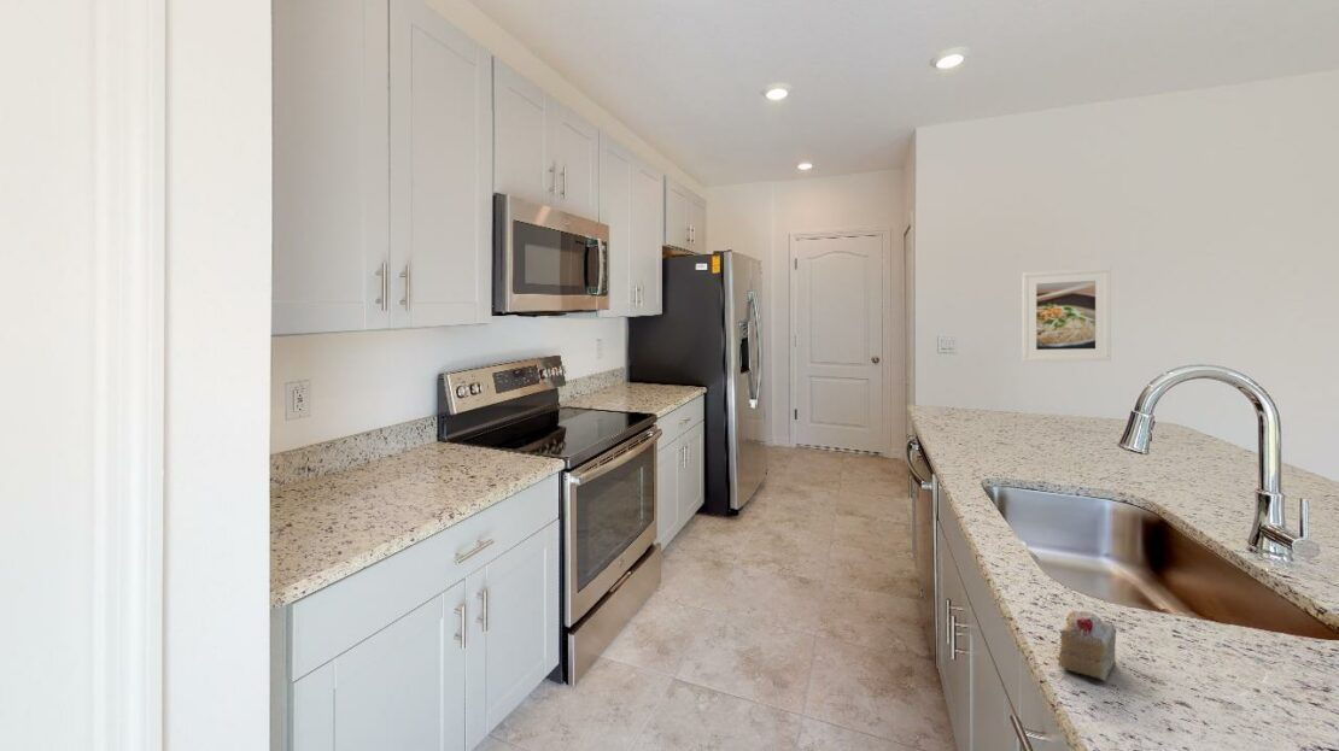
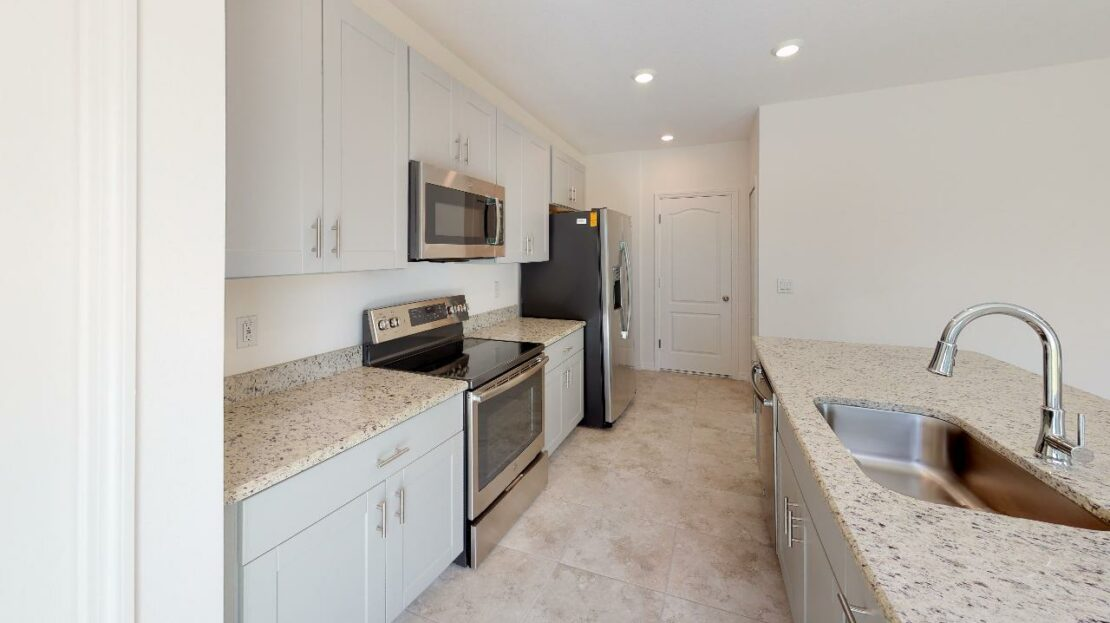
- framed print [1021,266,1112,363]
- cake slice [1057,610,1118,683]
